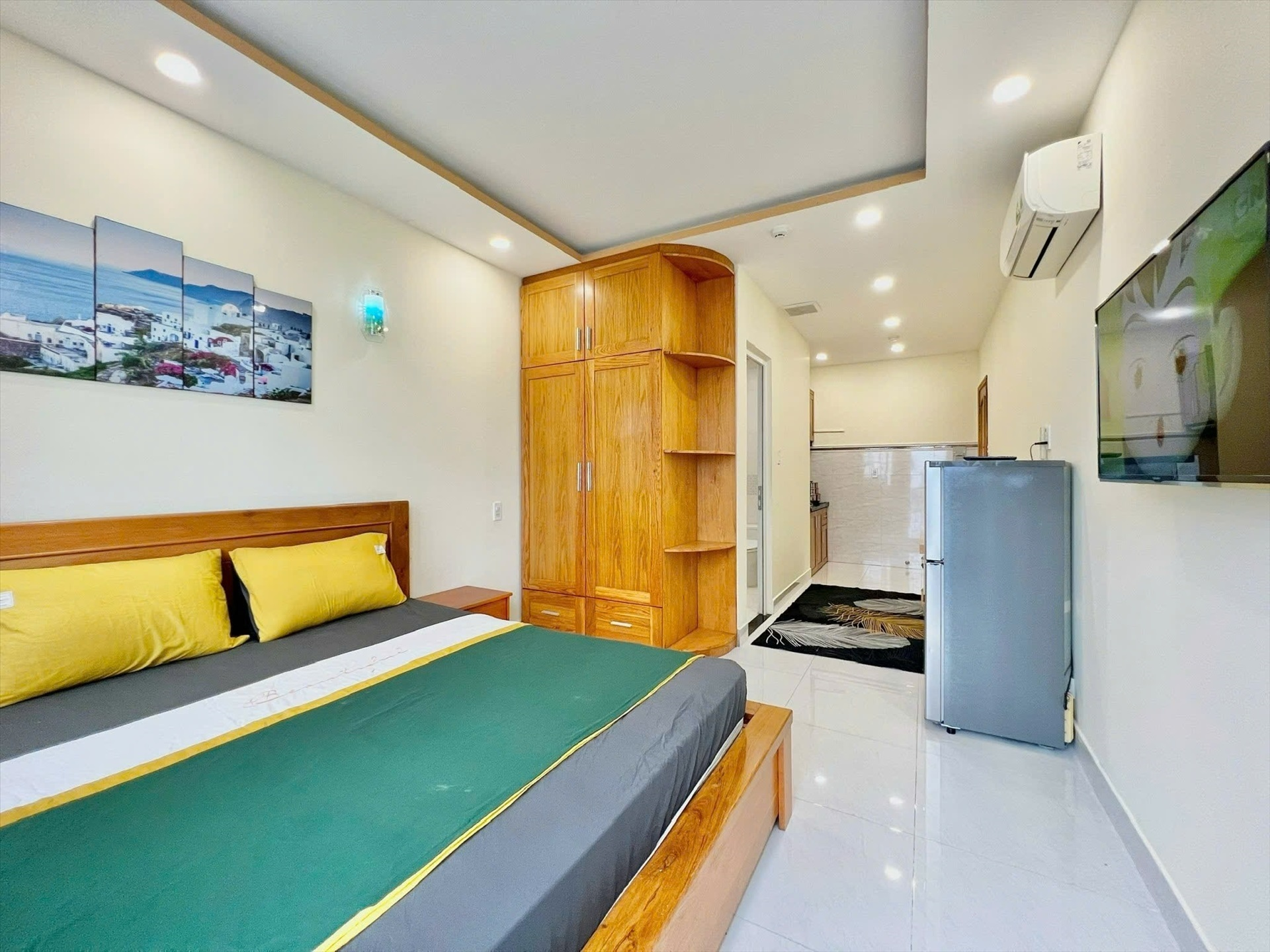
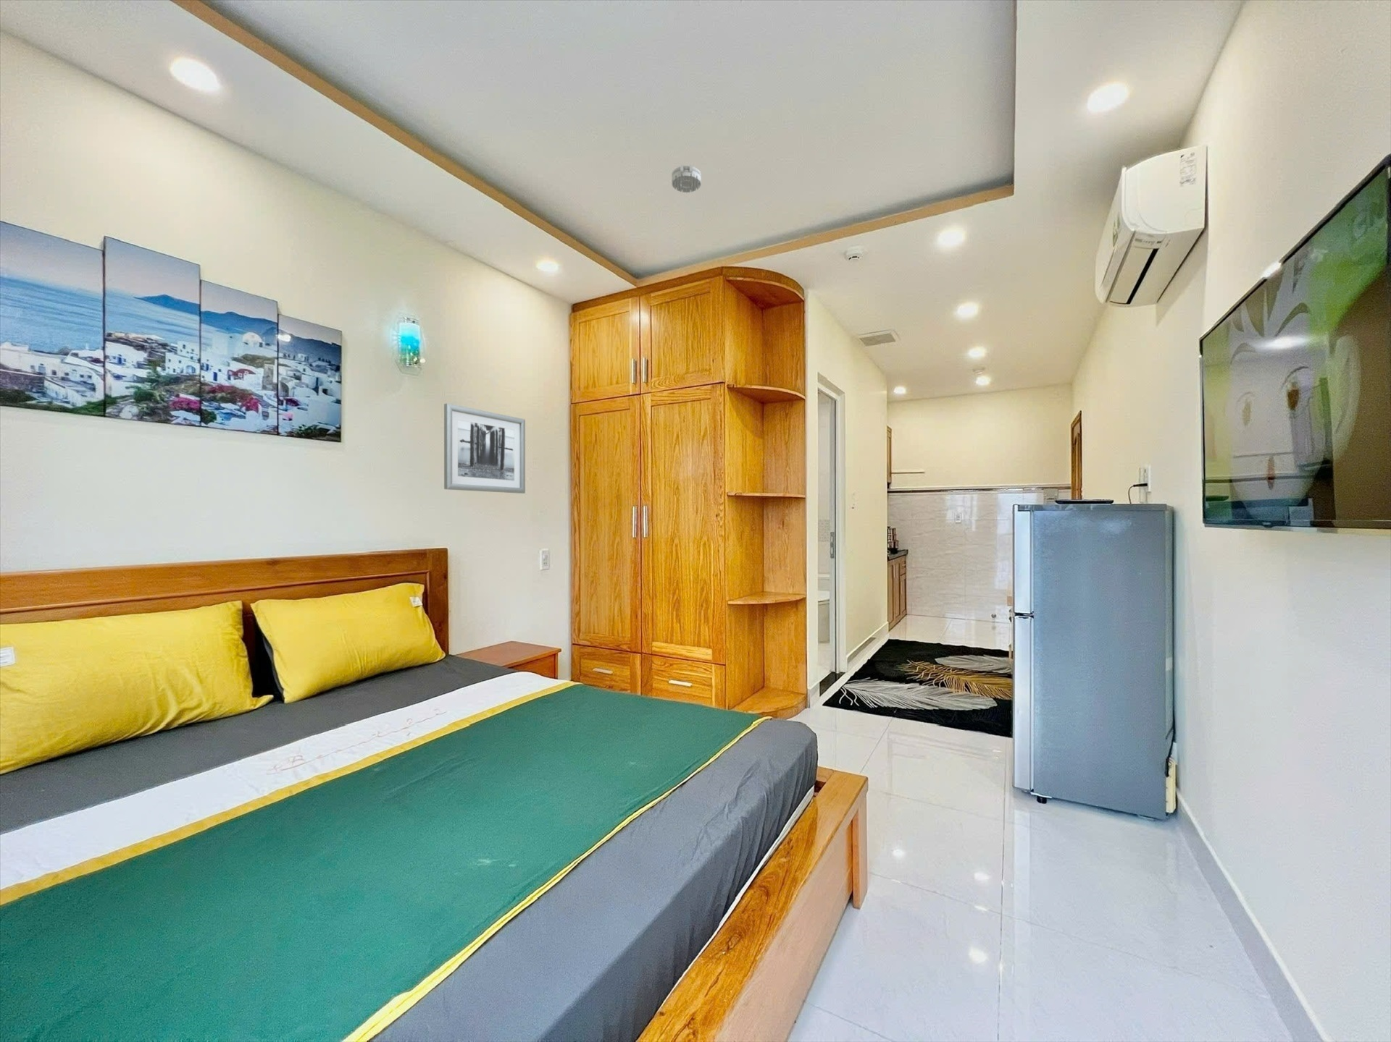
+ wall art [444,403,526,495]
+ smoke detector [671,164,702,194]
